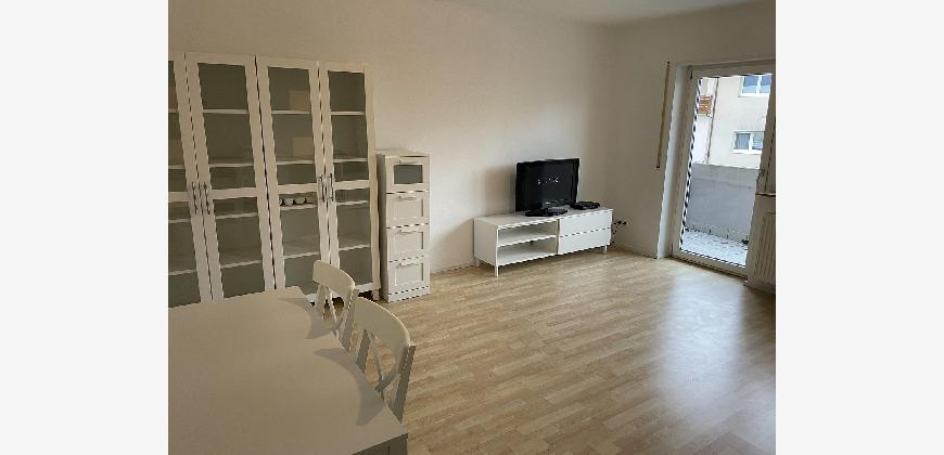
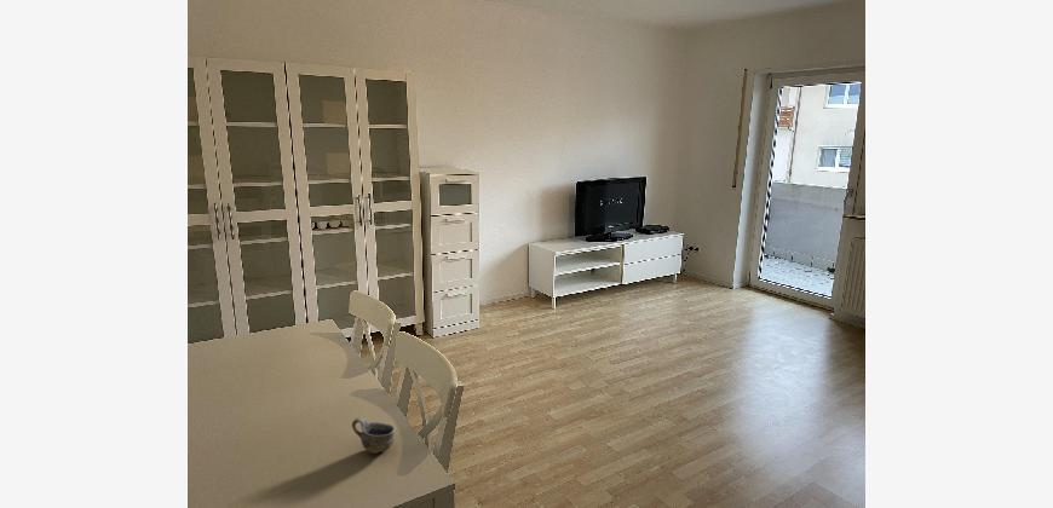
+ cup [351,416,397,455]
